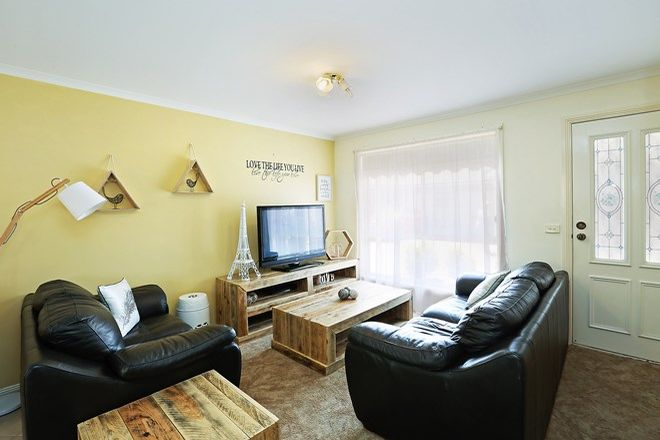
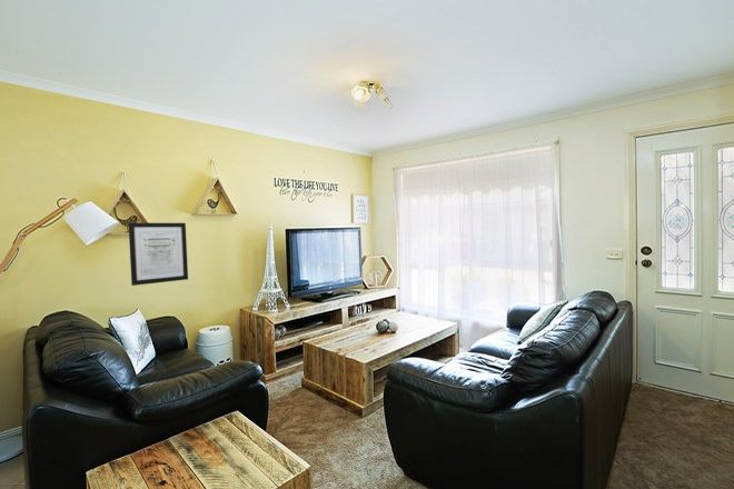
+ wall art [128,222,189,287]
